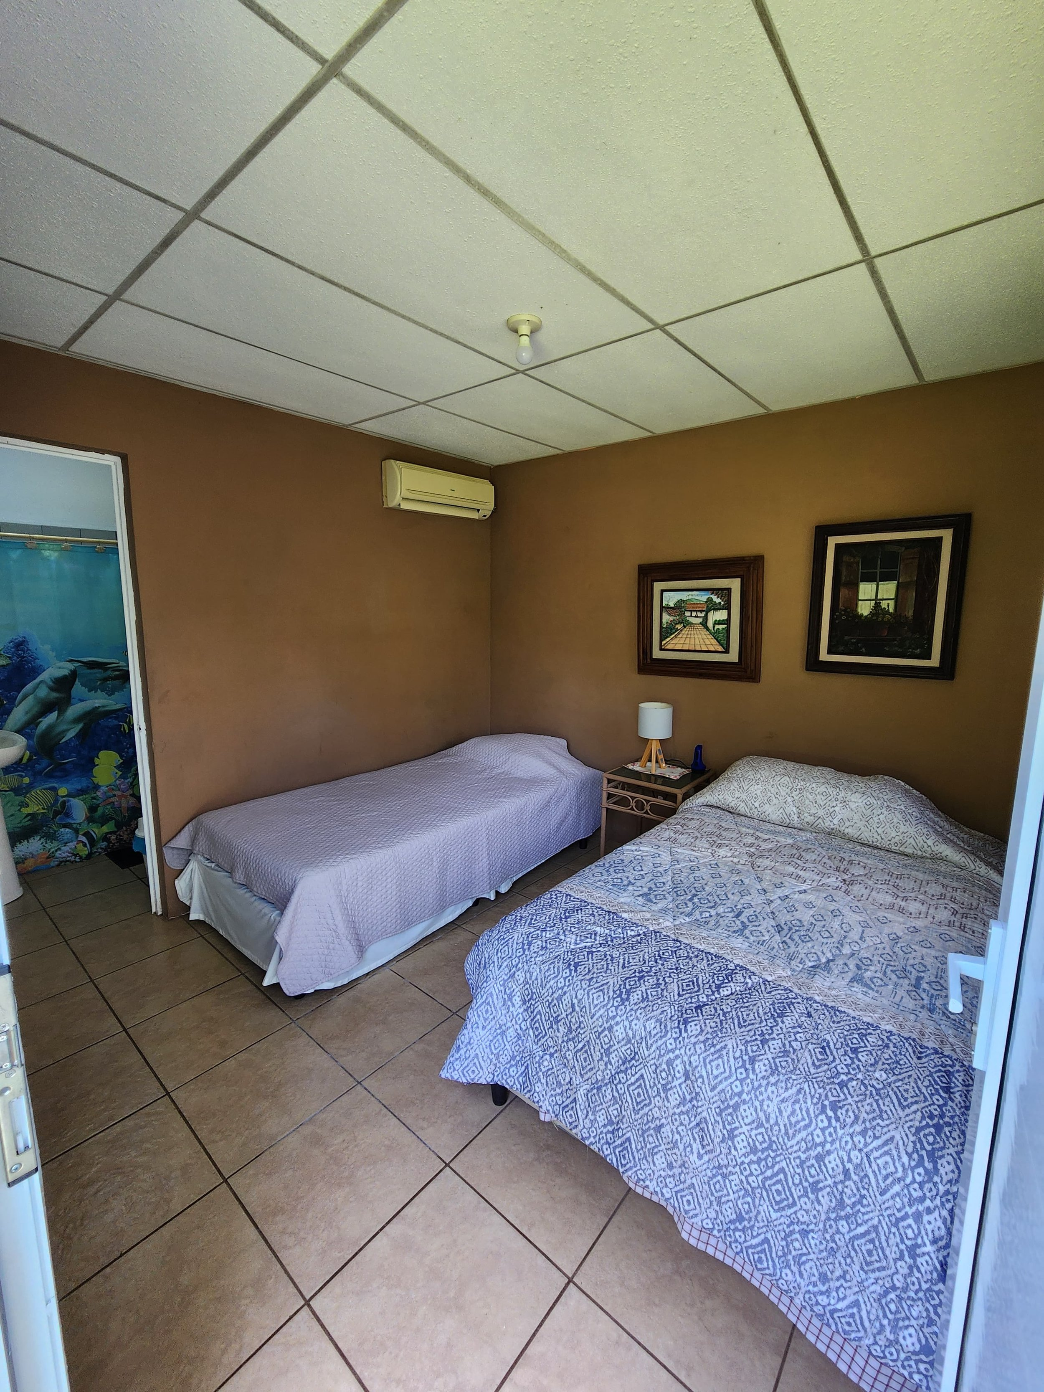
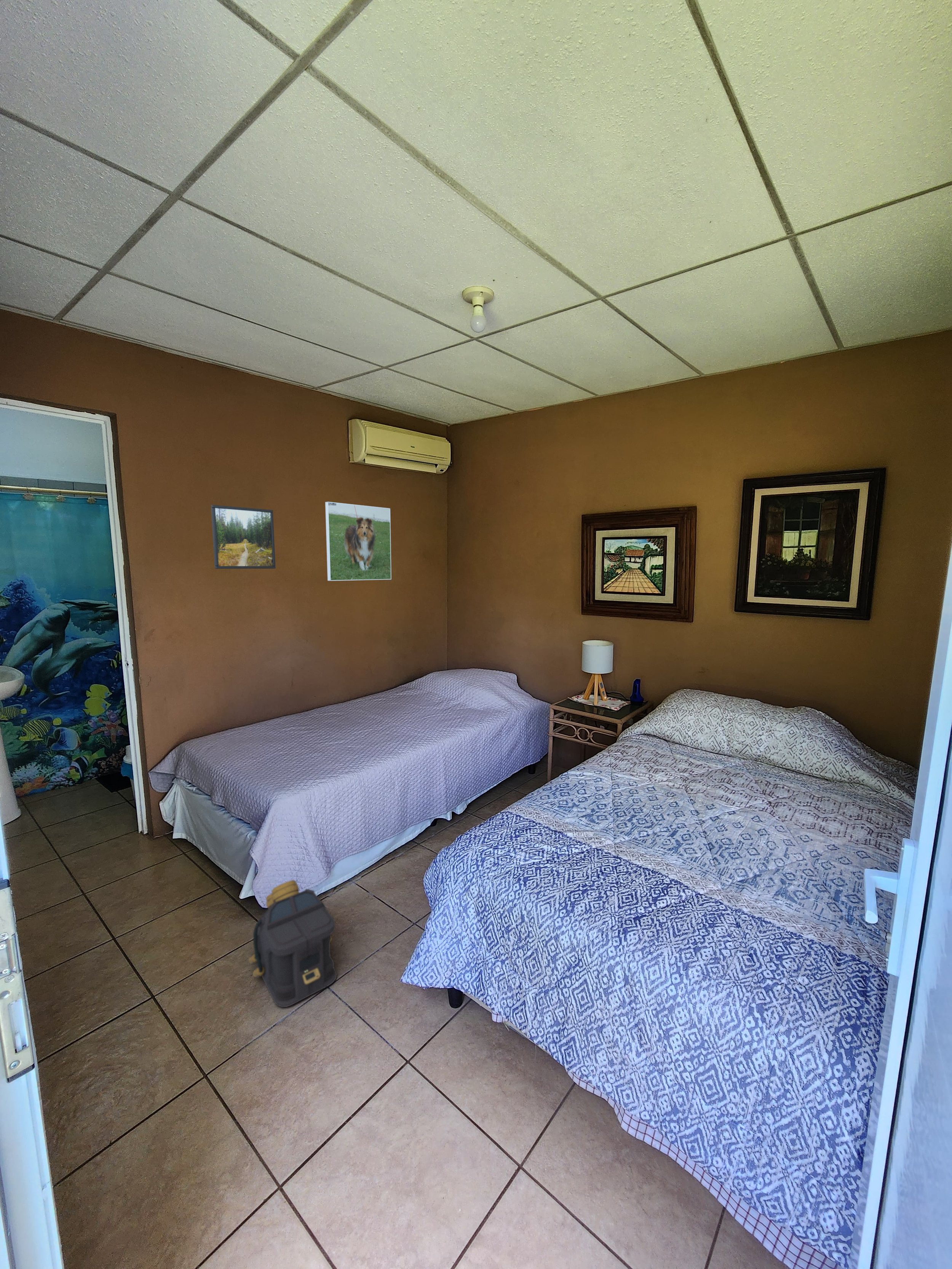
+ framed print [325,501,392,581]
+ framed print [211,504,276,569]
+ backpack [248,880,337,1007]
